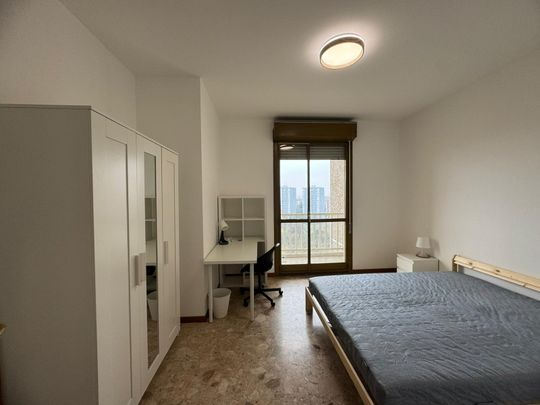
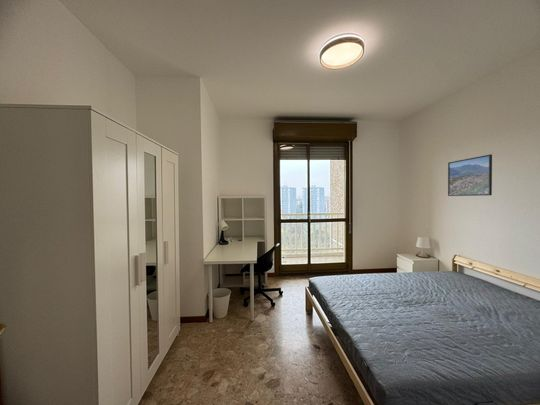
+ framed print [447,153,493,197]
